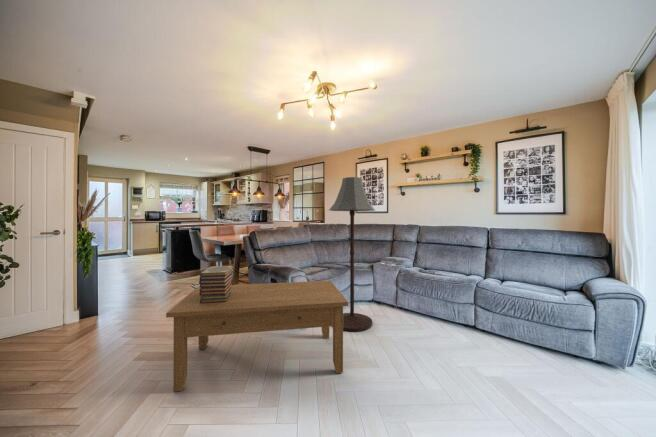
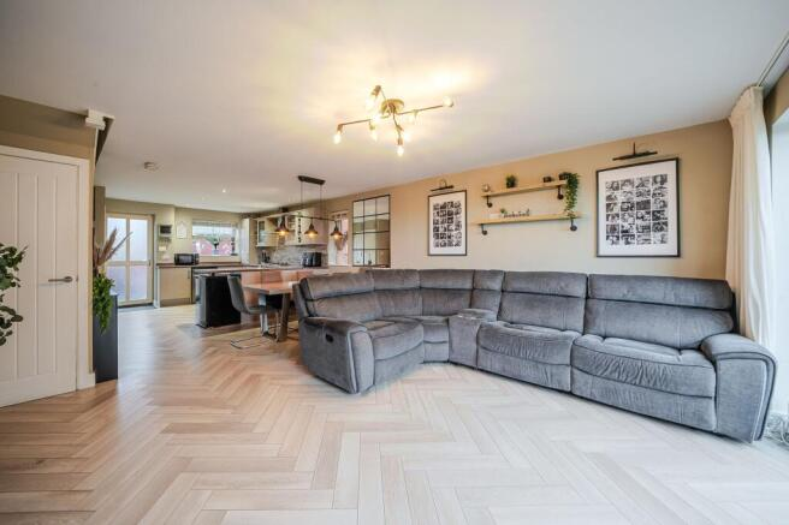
- coffee table [165,280,349,392]
- floor lamp [328,176,376,332]
- book stack [198,265,235,304]
